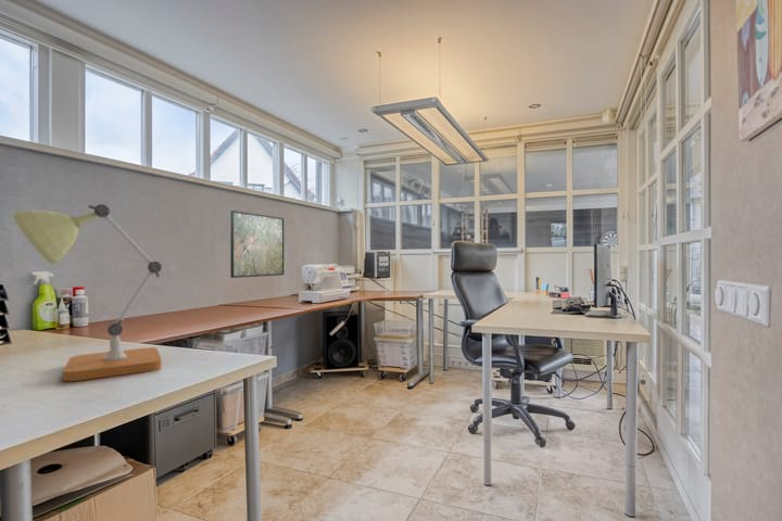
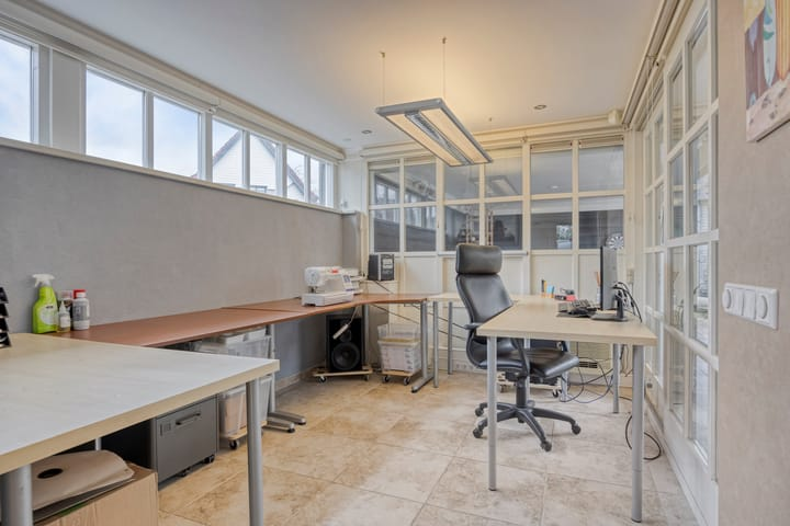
- desk lamp [12,203,163,382]
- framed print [229,209,285,279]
